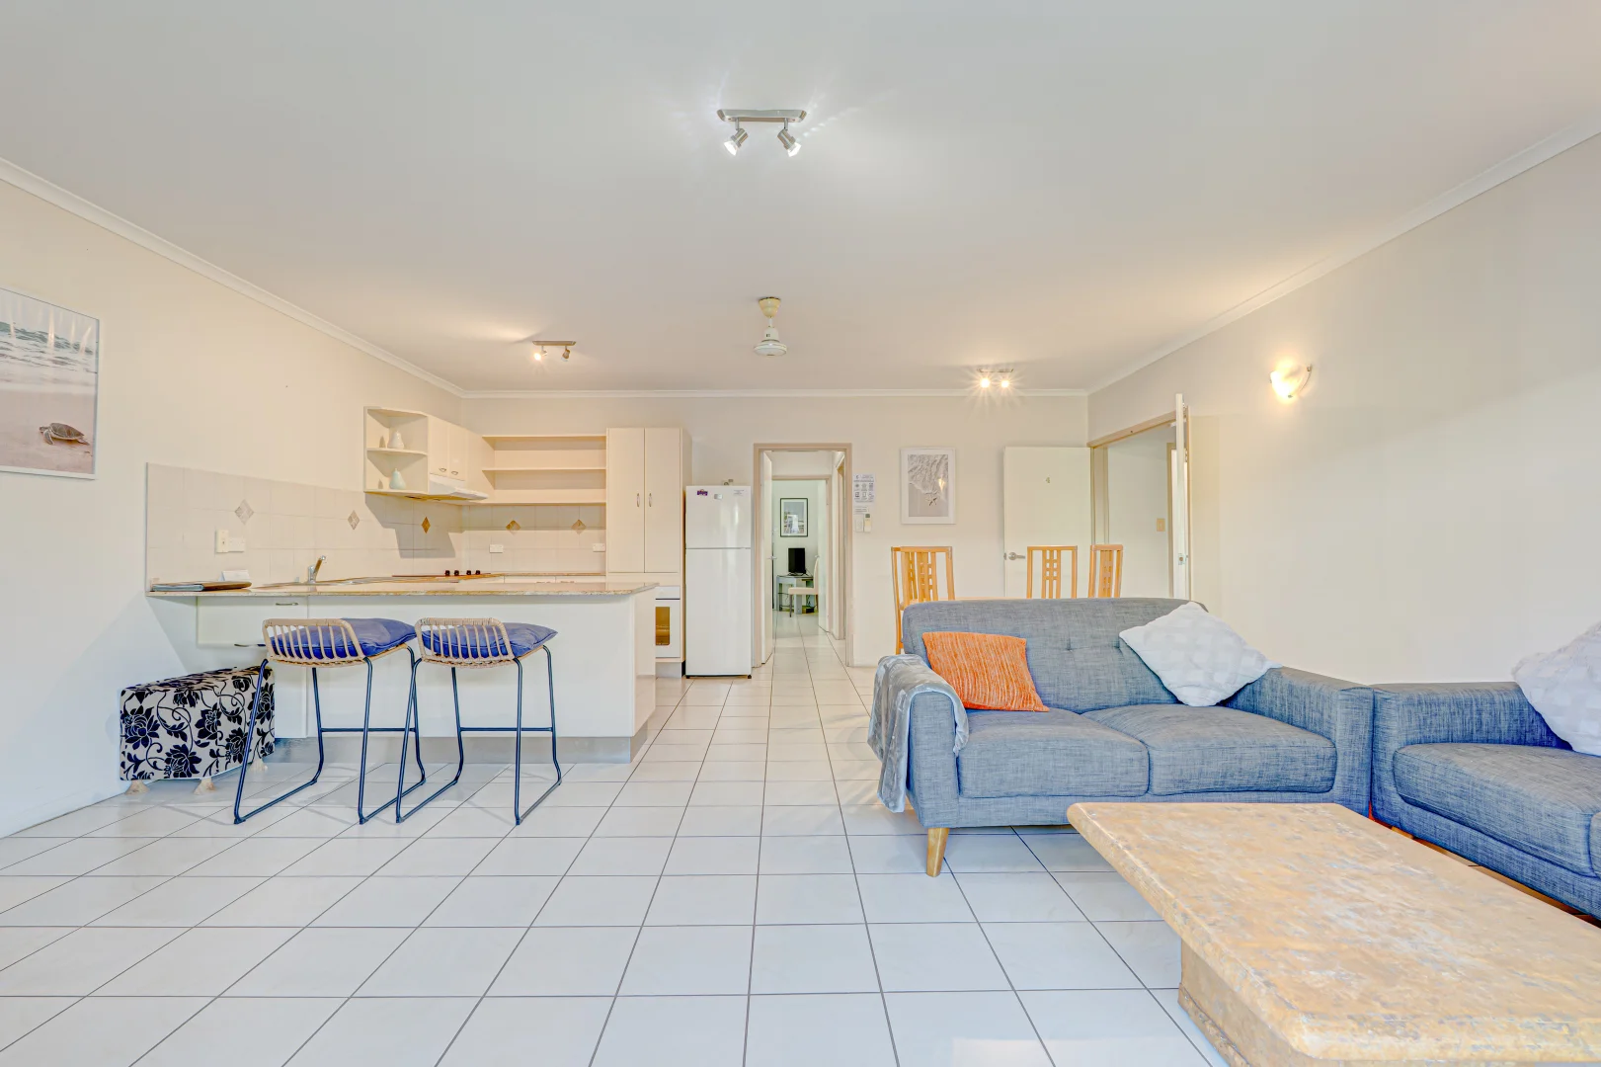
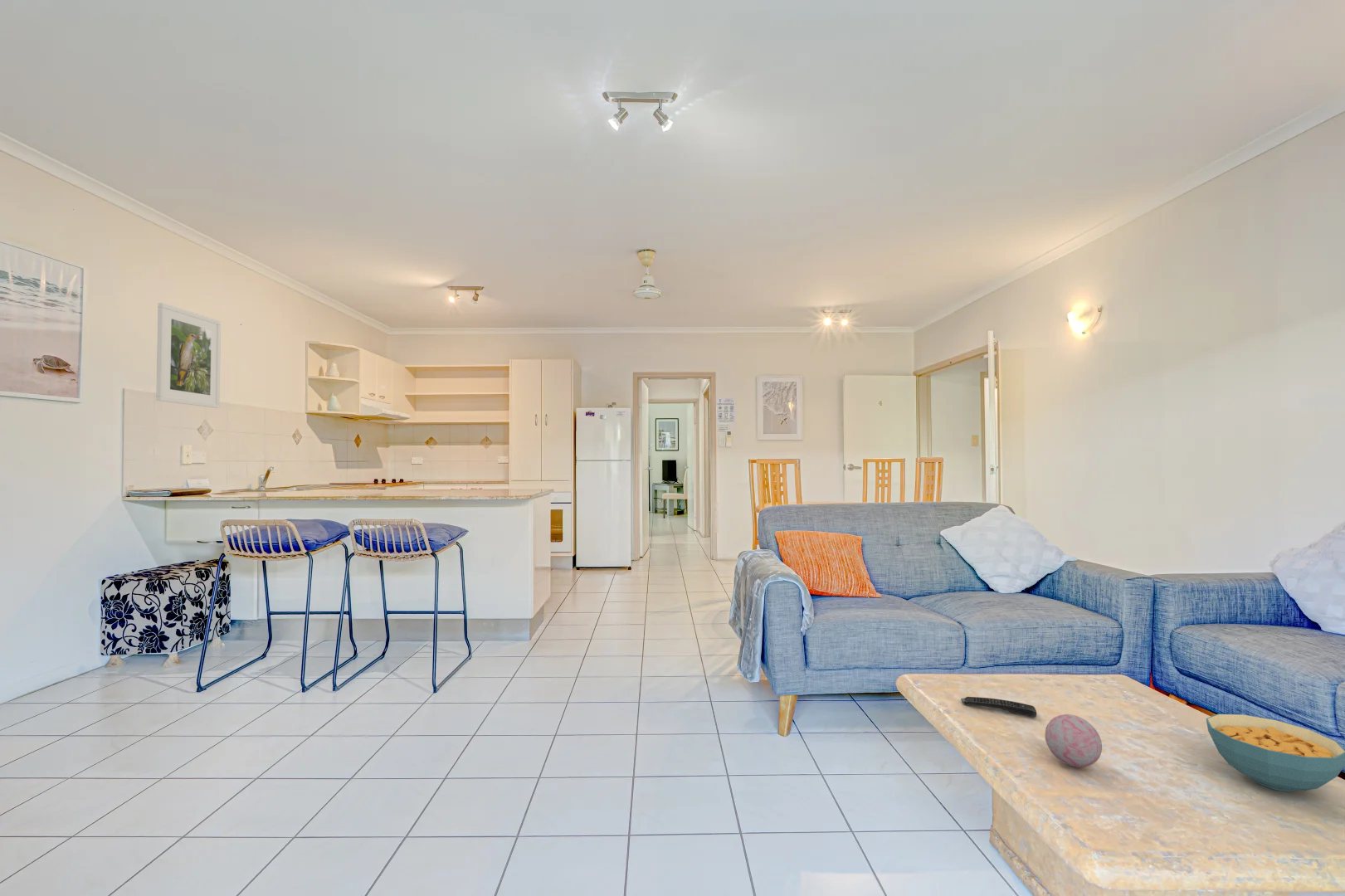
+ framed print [155,302,222,409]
+ cereal bowl [1206,713,1345,792]
+ decorative ball [1044,713,1103,768]
+ remote control [960,696,1037,718]
